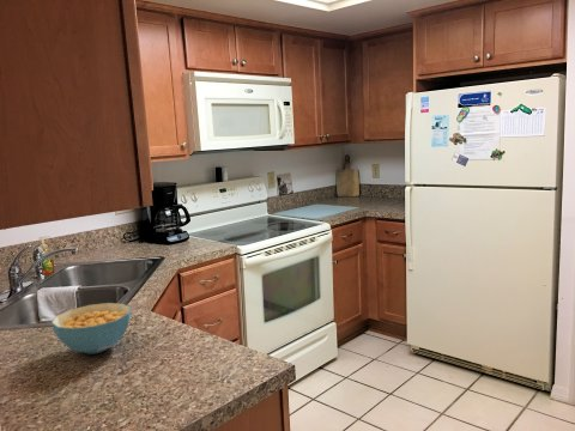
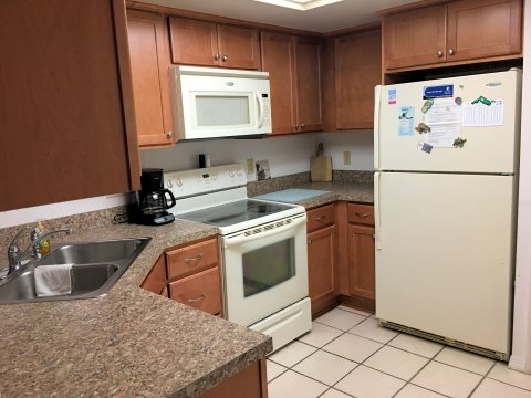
- cereal bowl [50,302,132,356]
